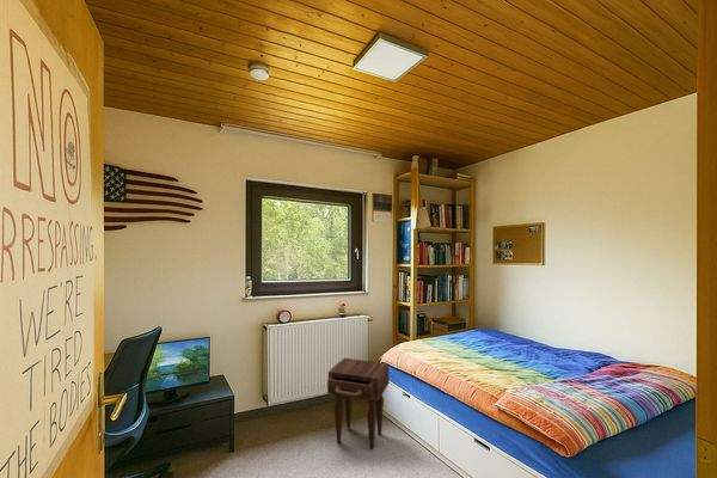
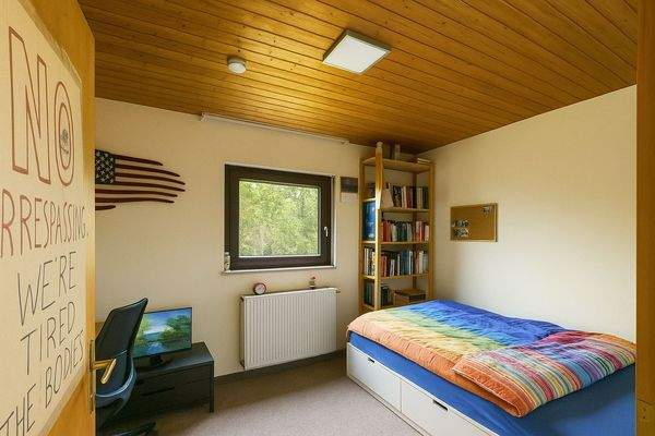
- nightstand [326,357,391,451]
